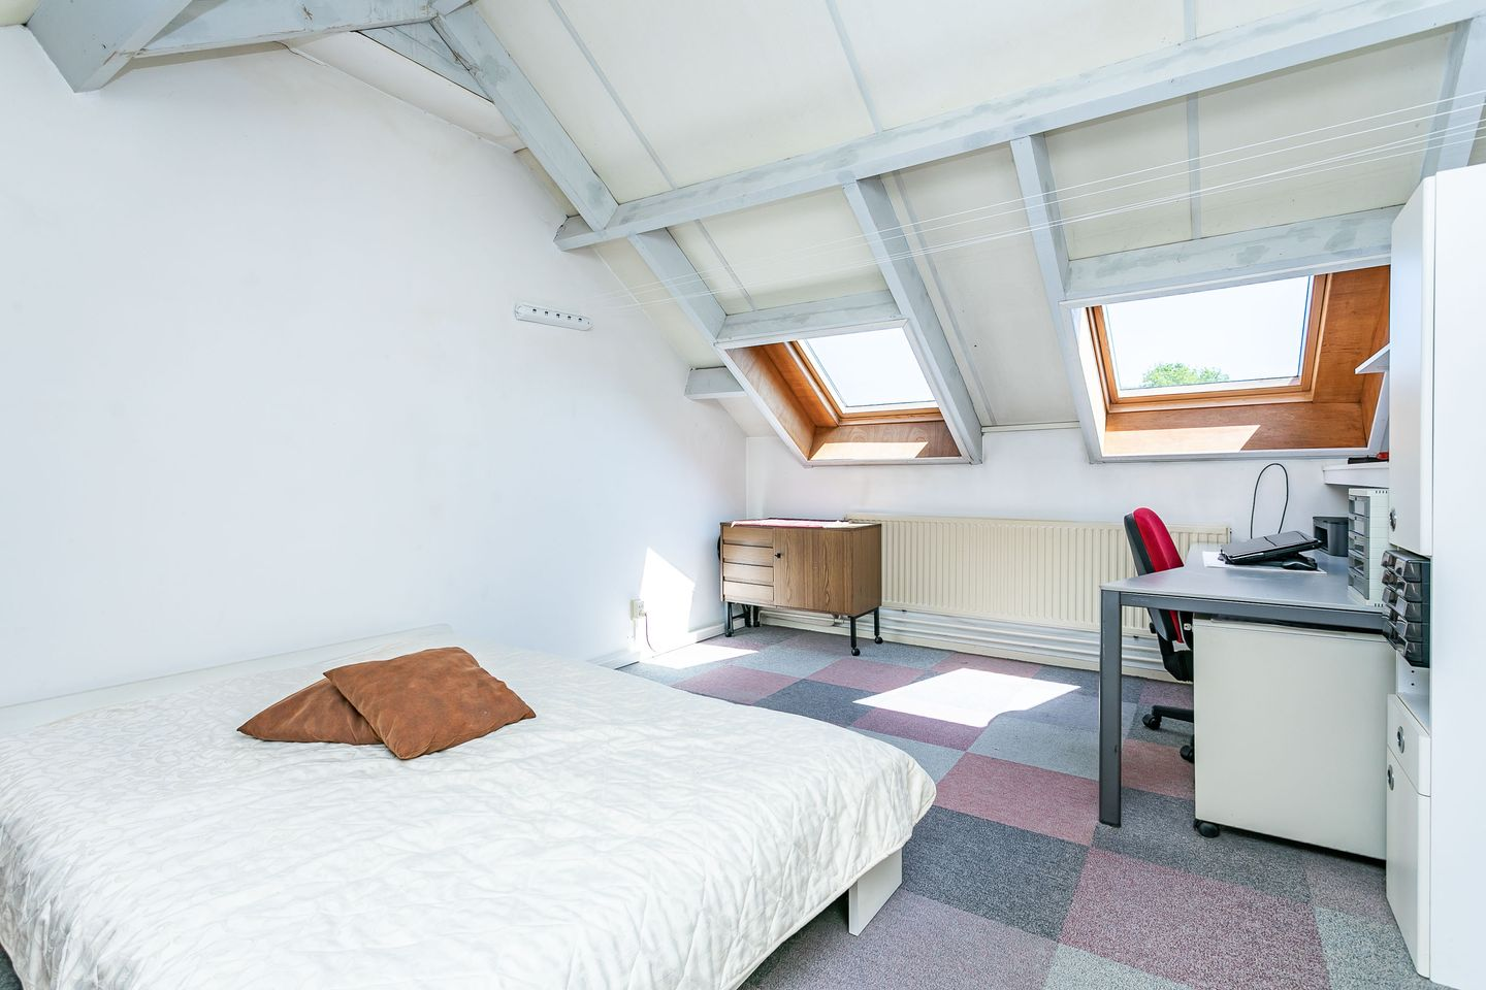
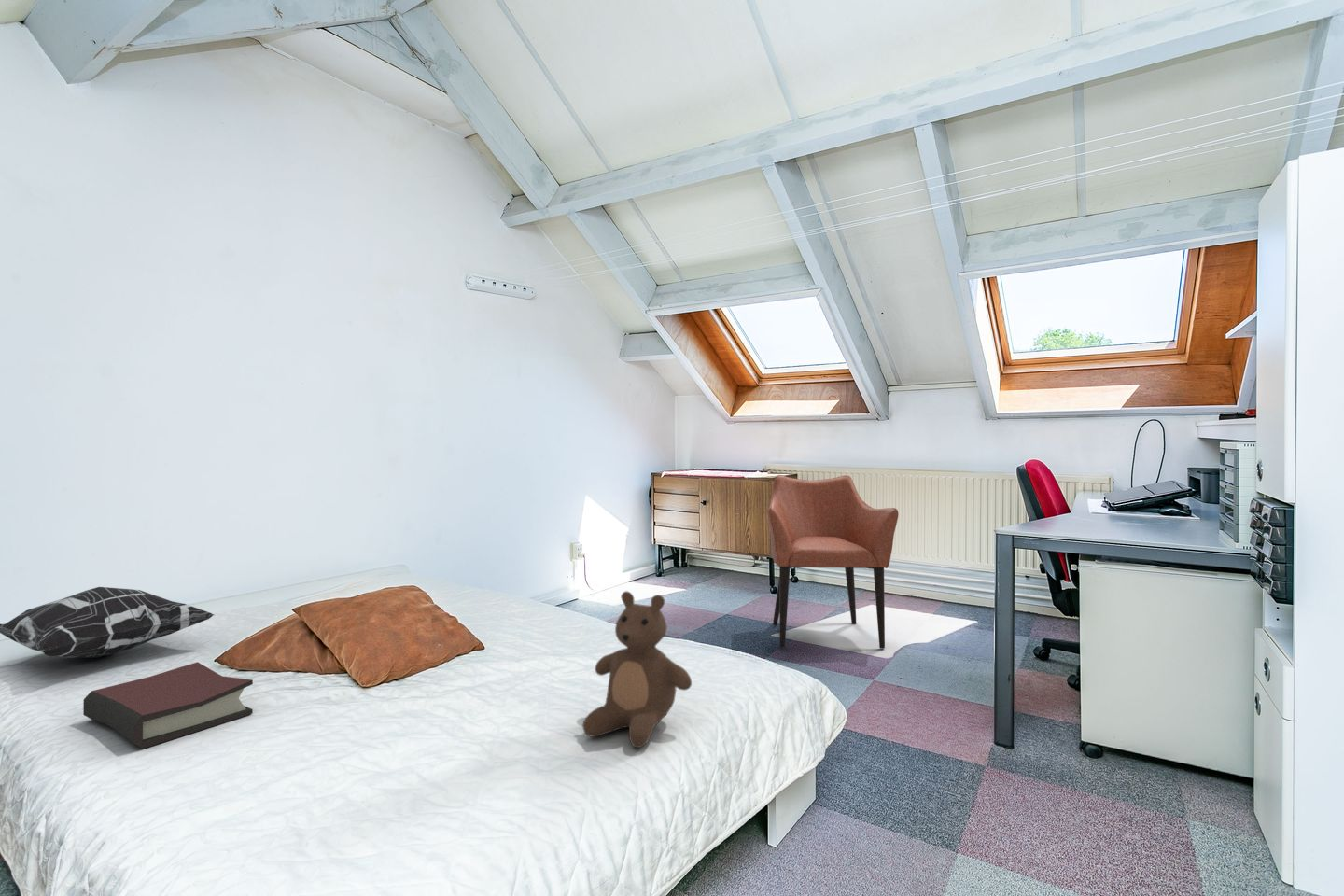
+ armchair [766,474,900,650]
+ decorative pillow [0,586,215,659]
+ teddy bear [581,590,693,749]
+ hardback book [82,661,254,749]
